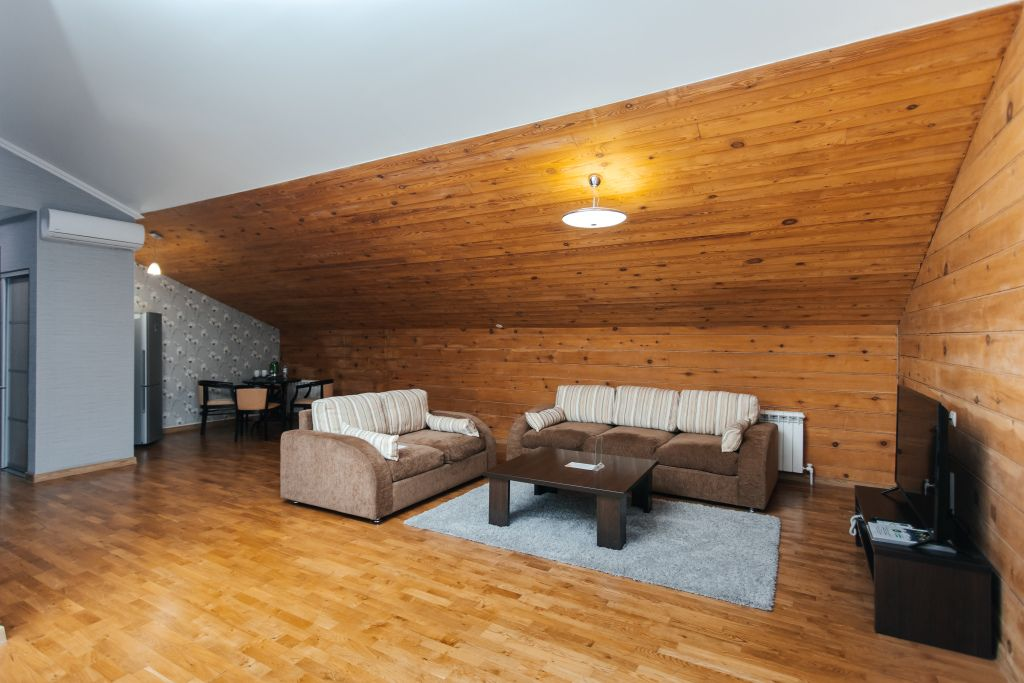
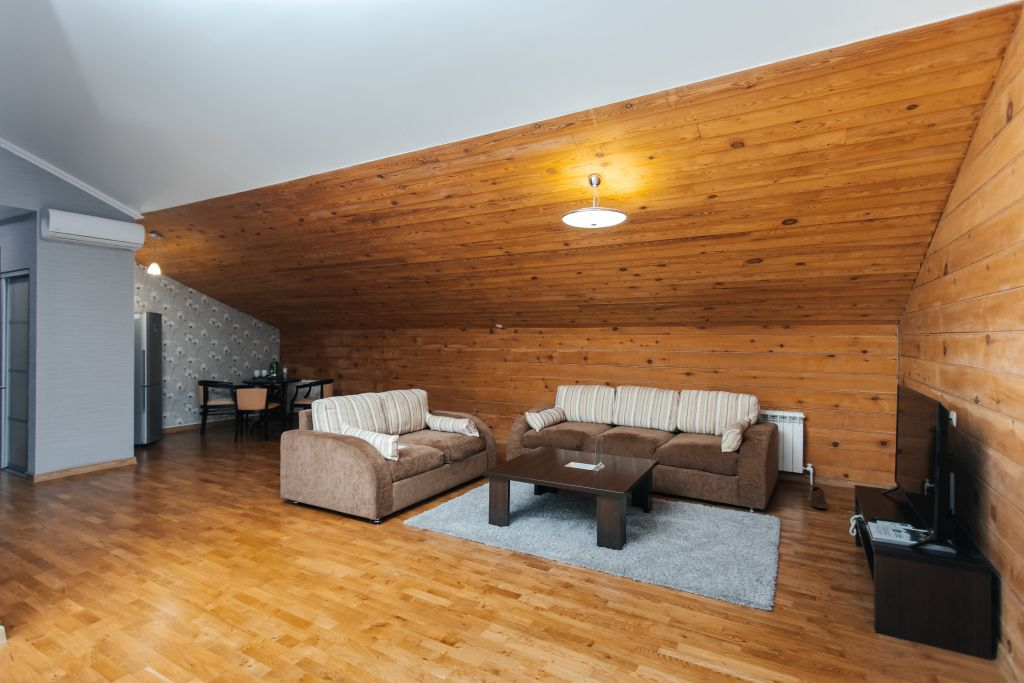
+ shoe [810,486,828,510]
